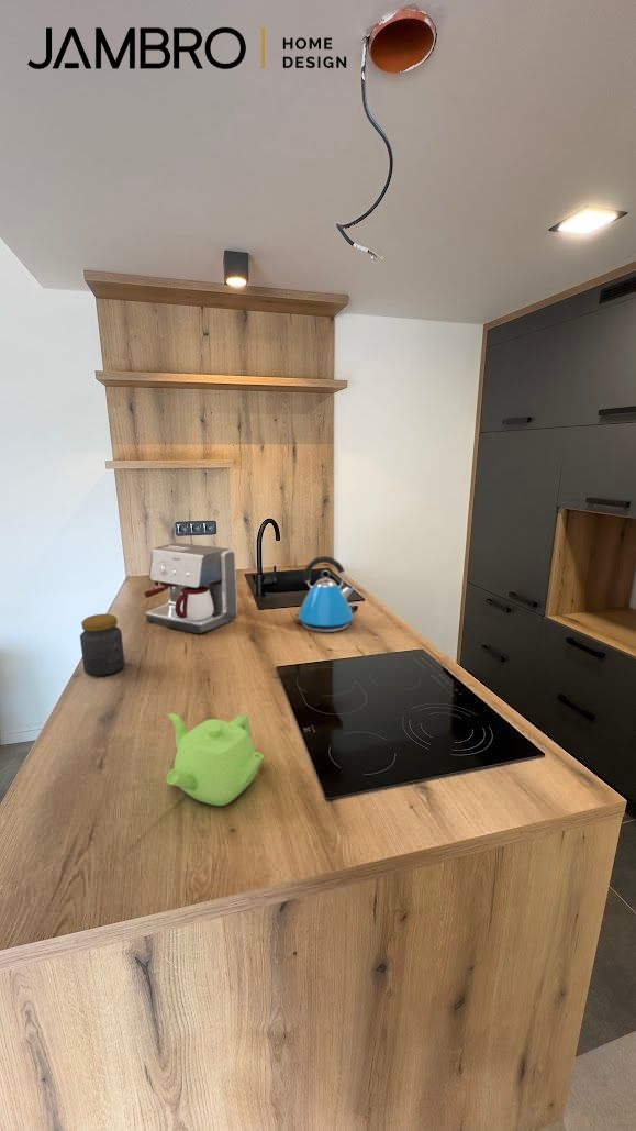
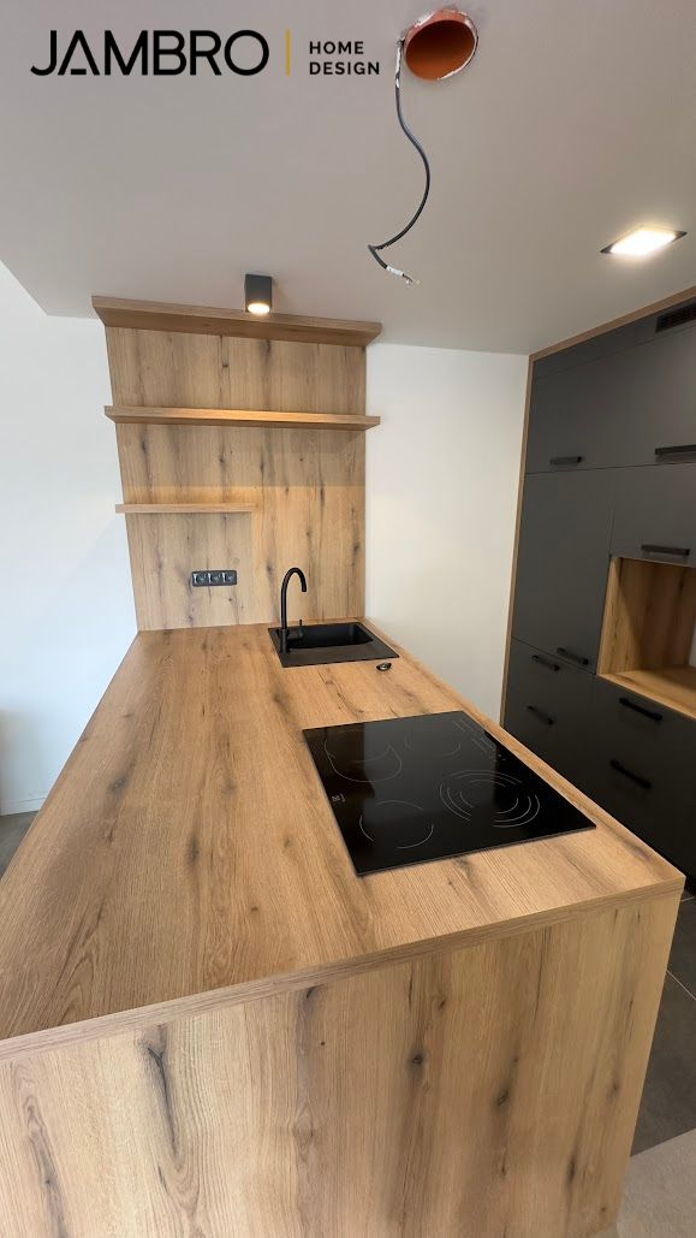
- kettle [293,555,355,633]
- teapot [165,712,265,807]
- jar [79,613,125,677]
- coffee maker [144,542,238,635]
